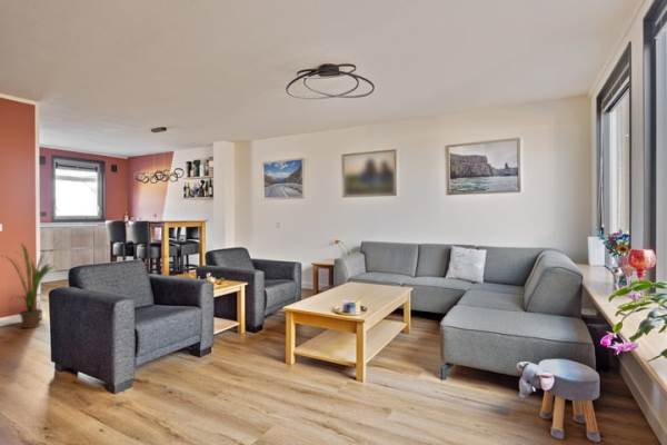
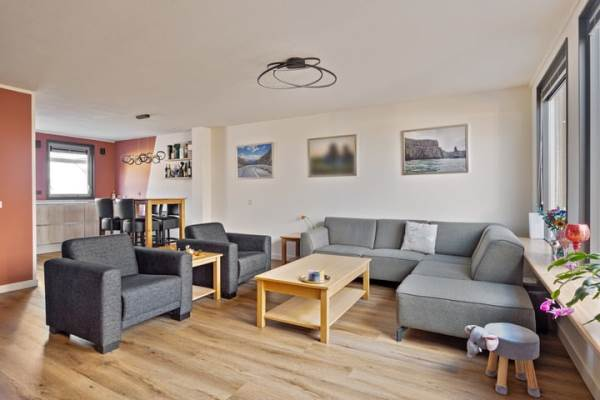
- house plant [2,241,60,329]
